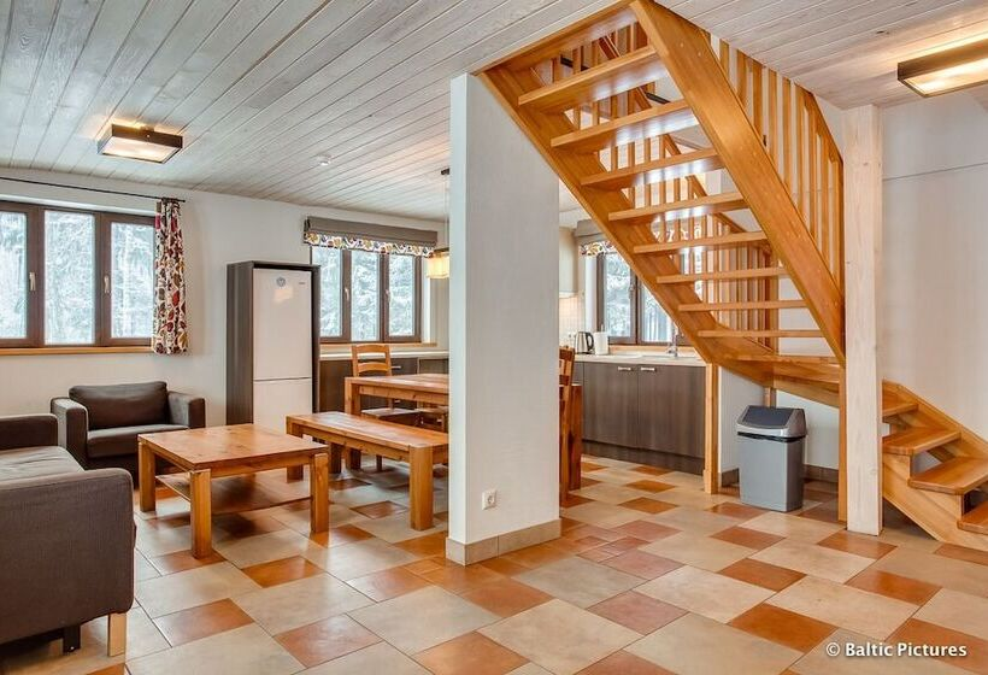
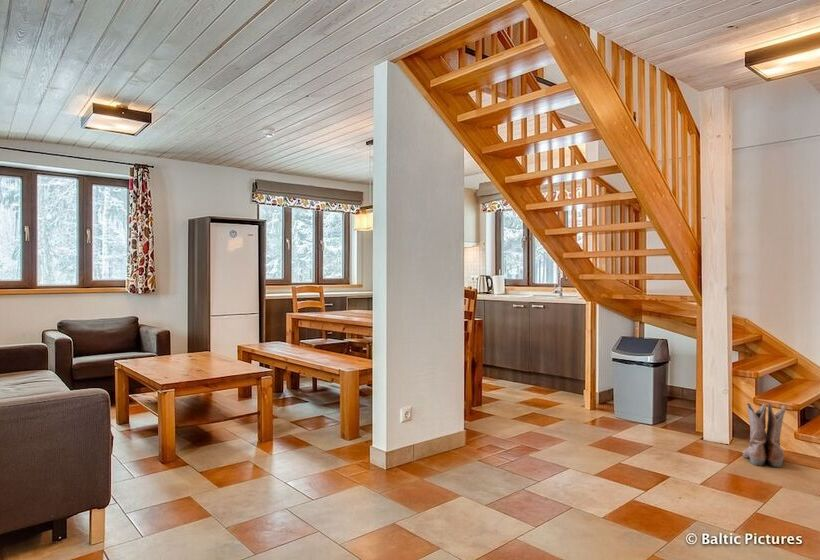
+ boots [742,402,788,468]
